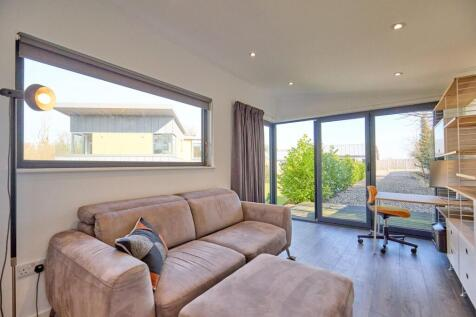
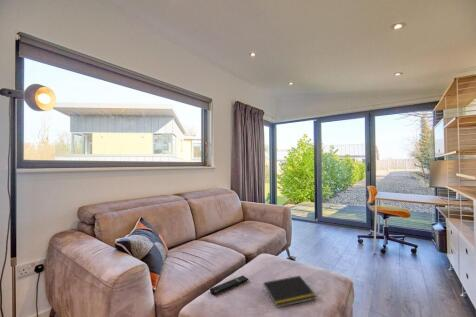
+ remote control [209,275,249,295]
+ notepad [262,275,318,309]
